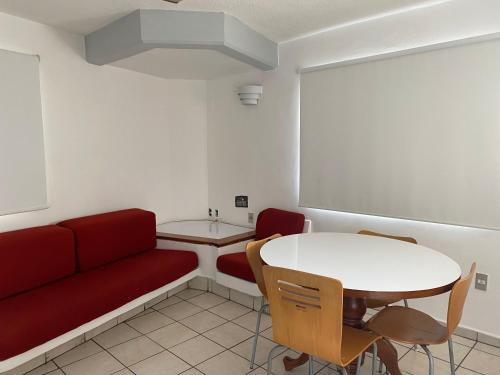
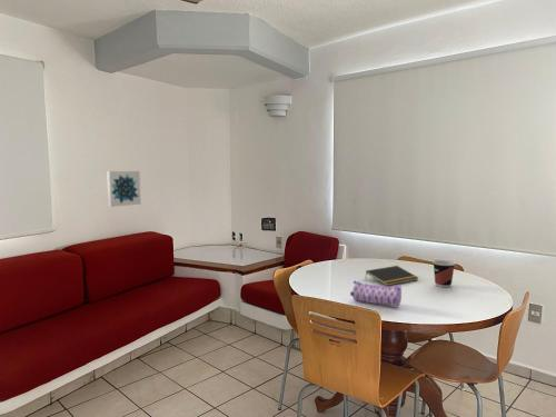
+ wall art [106,170,142,208]
+ cup [431,259,456,288]
+ notepad [364,265,419,287]
+ pencil case [349,279,403,307]
